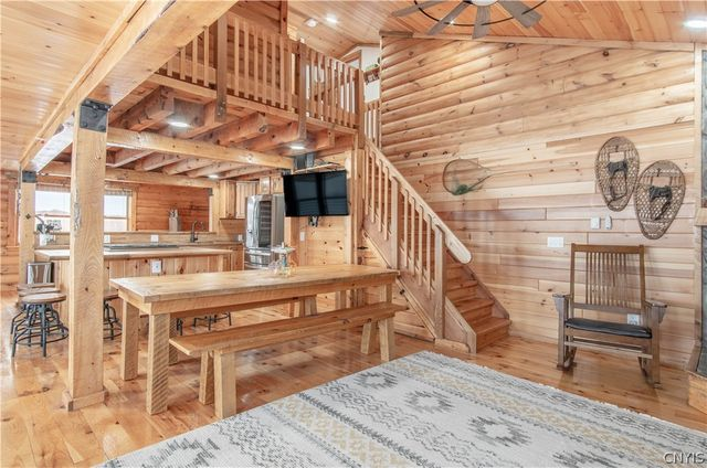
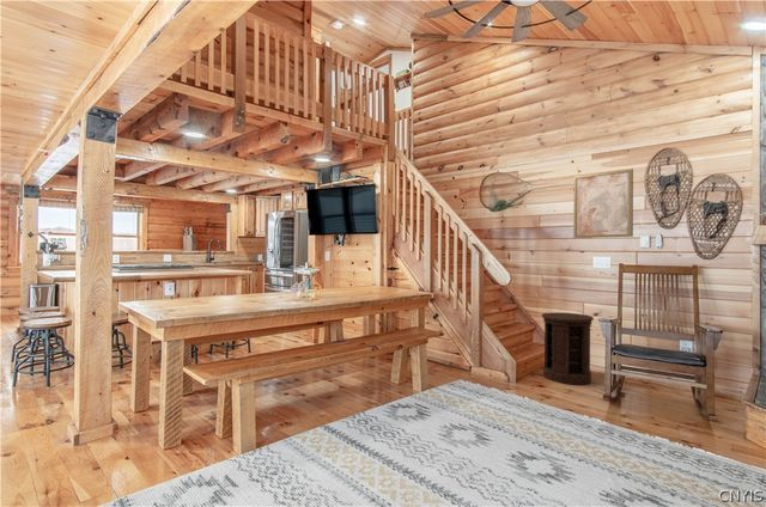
+ wall art [572,167,634,239]
+ side table [541,312,595,386]
